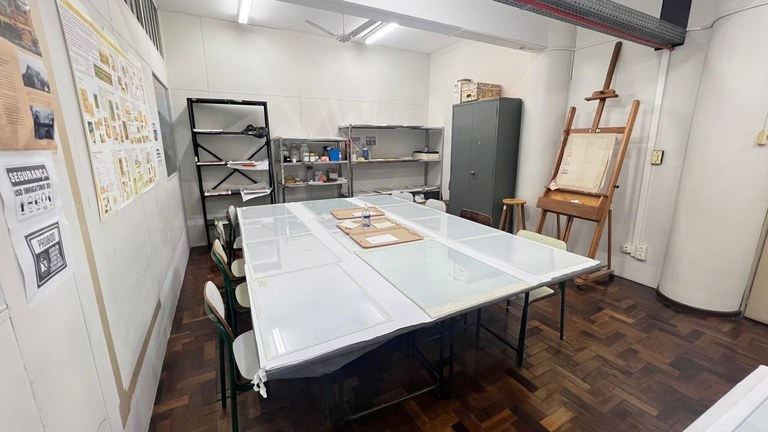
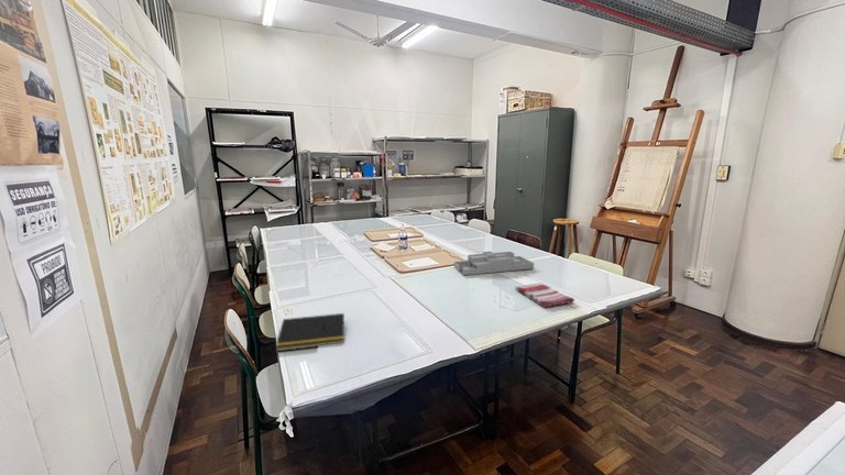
+ dish towel [515,283,575,308]
+ desk organizer [453,251,535,276]
+ notepad [275,312,345,353]
